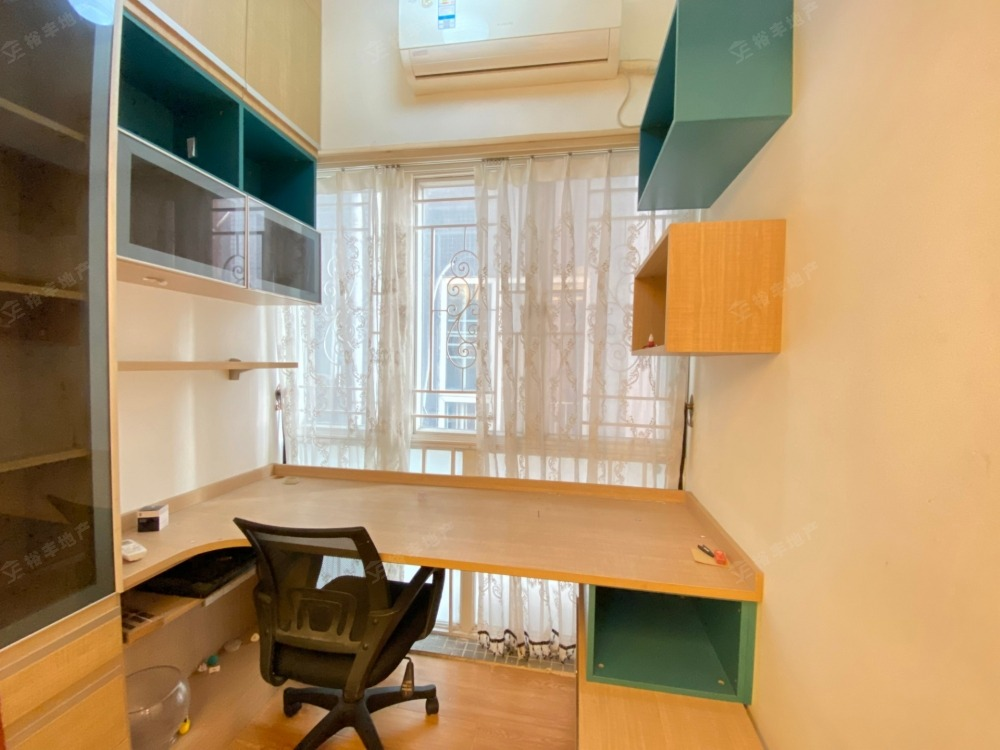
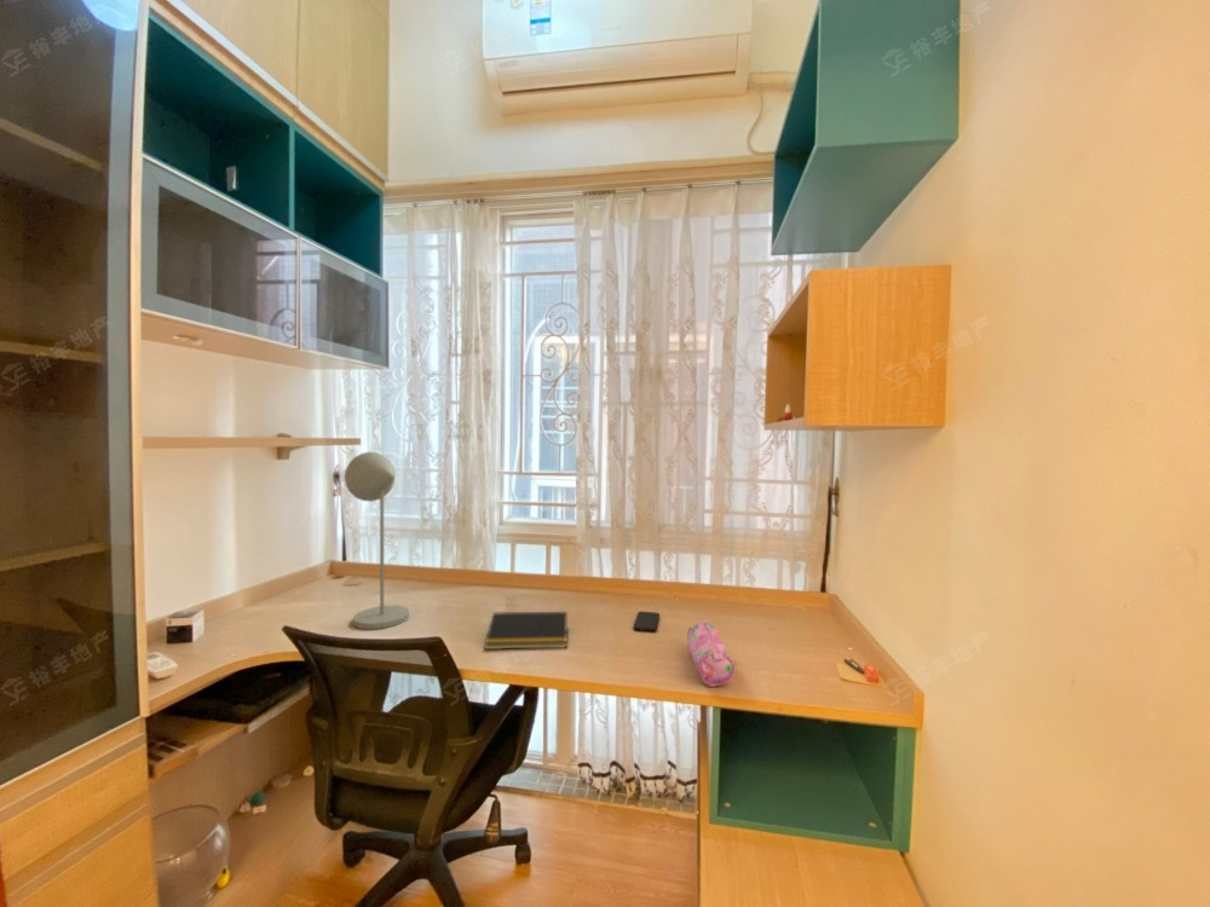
+ notepad [483,611,569,651]
+ pencil case [686,619,736,687]
+ smartphone [632,610,661,632]
+ desk lamp [344,451,410,630]
